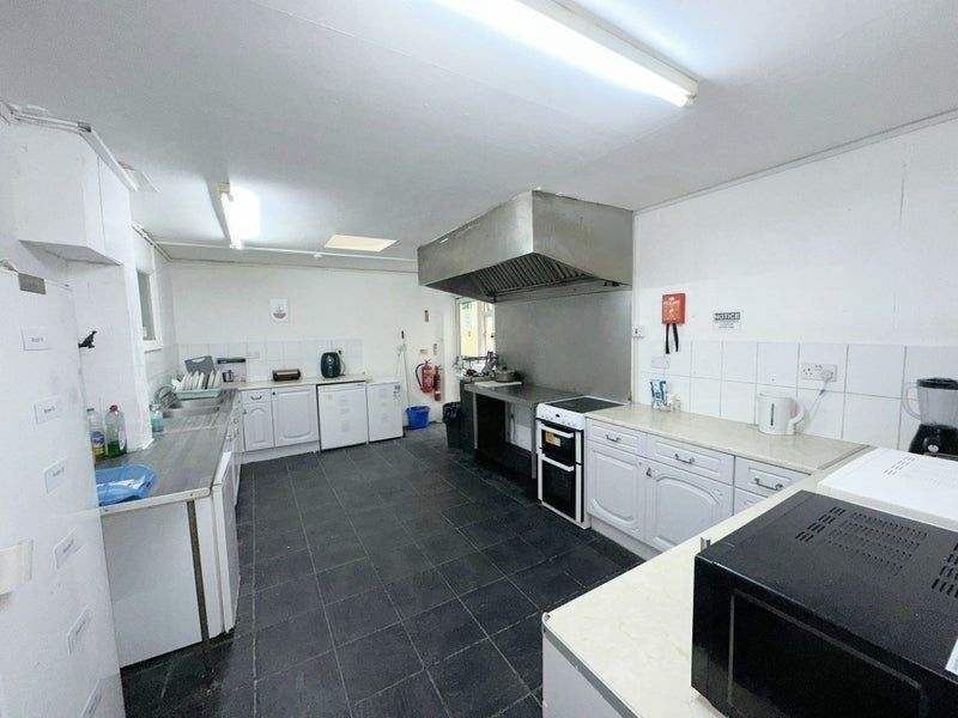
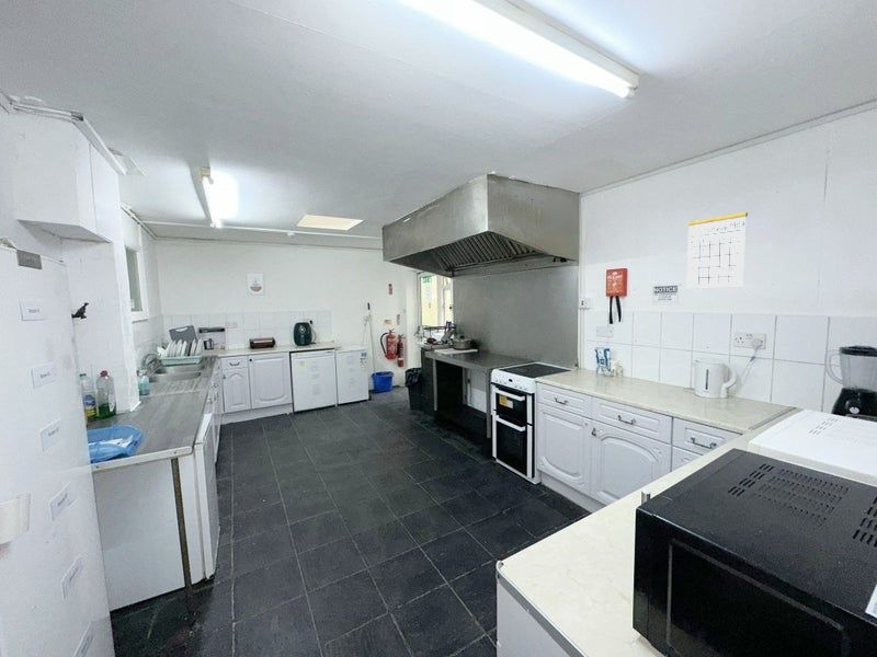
+ calendar [686,201,749,289]
